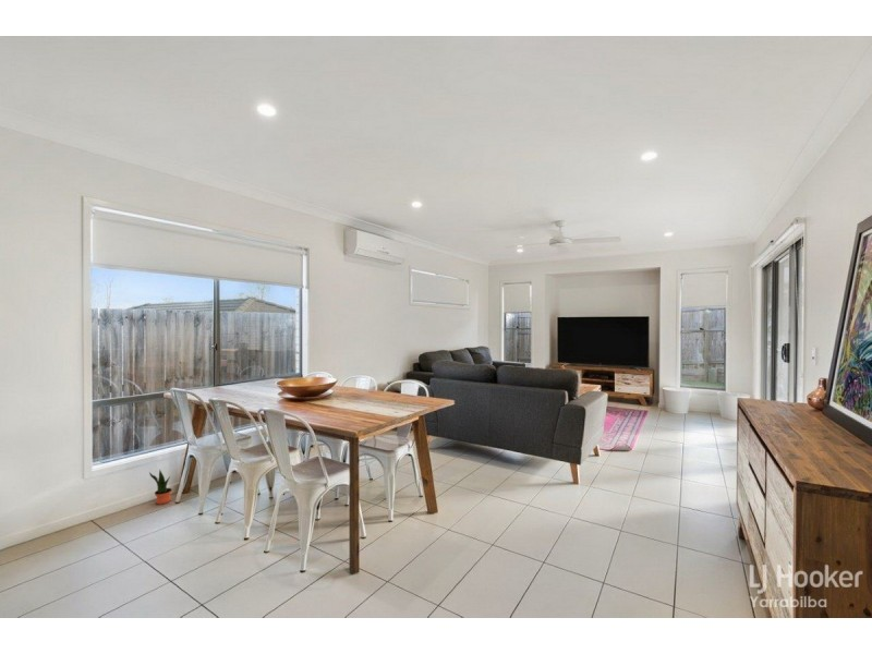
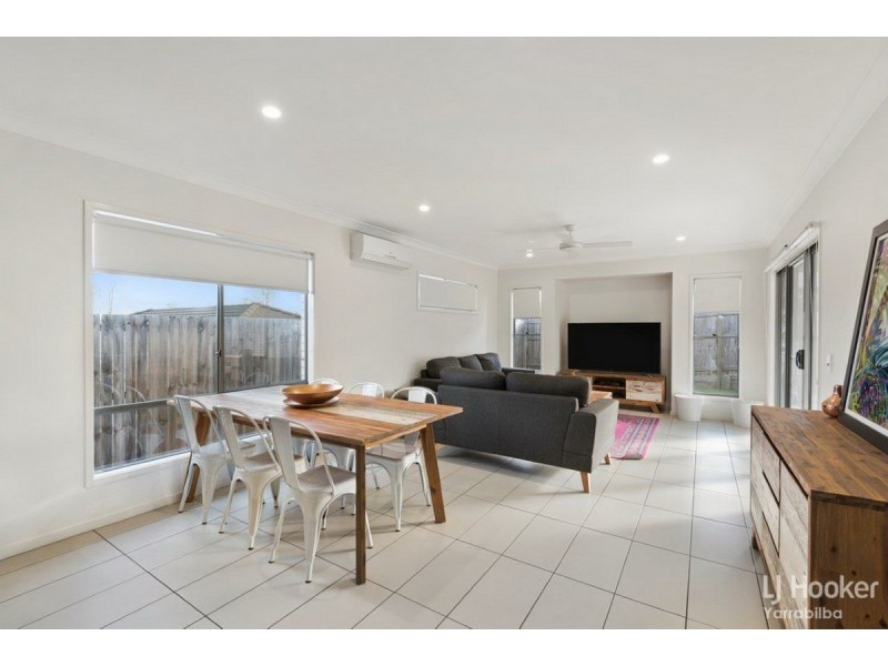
- potted plant [148,469,173,506]
